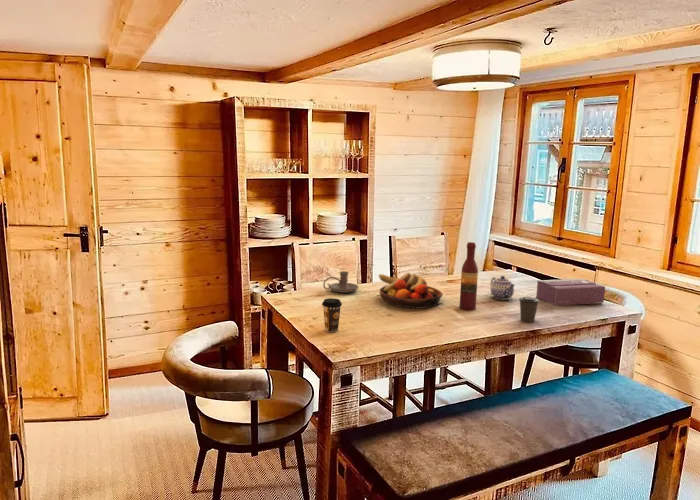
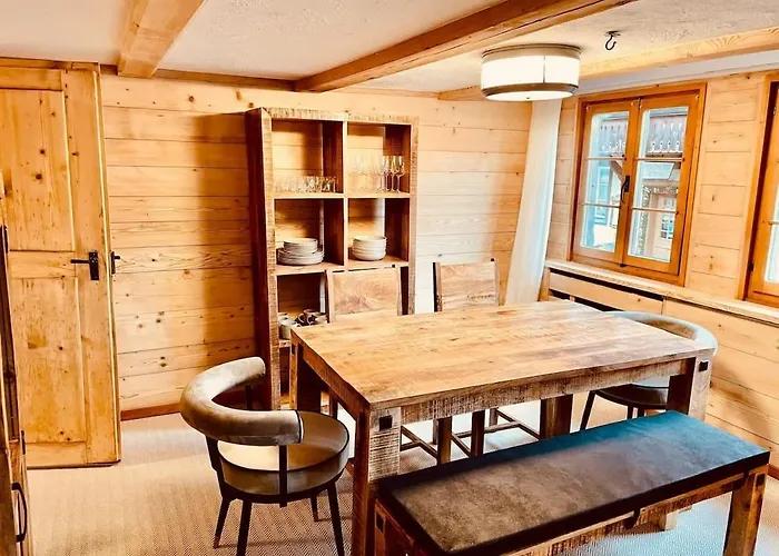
- coffee cup [518,296,540,324]
- candle holder [322,270,360,294]
- tissue box [535,278,606,306]
- wine bottle [459,241,479,312]
- teapot [490,275,516,301]
- coffee cup [321,297,343,333]
- fruit bowl [378,272,444,310]
